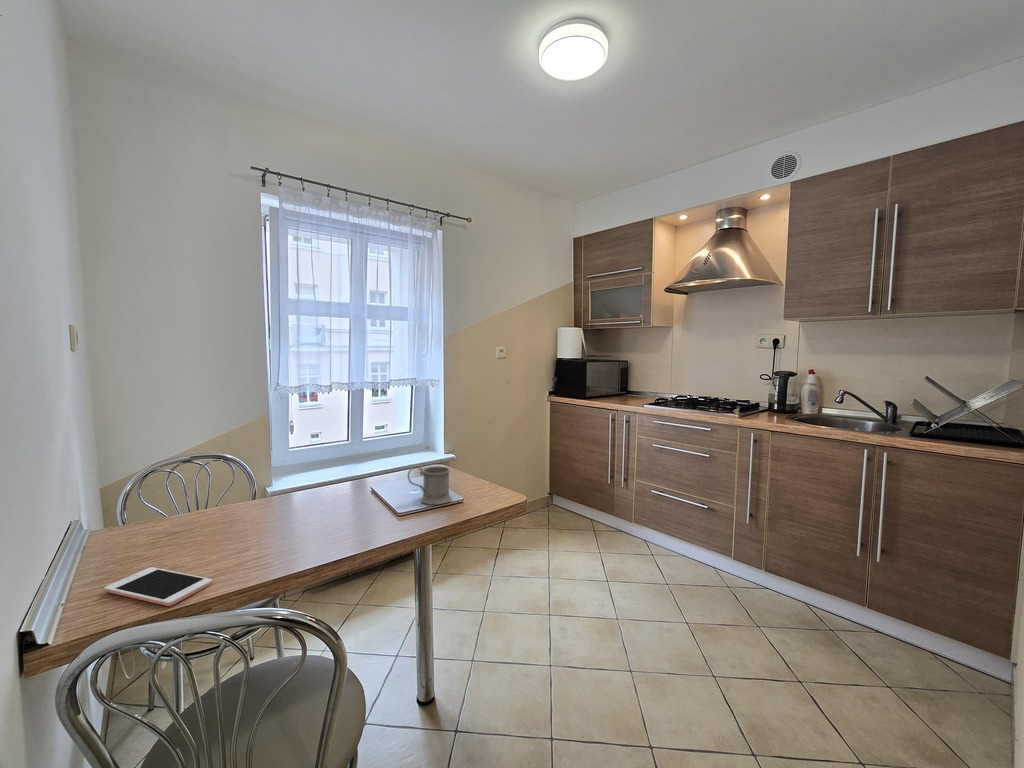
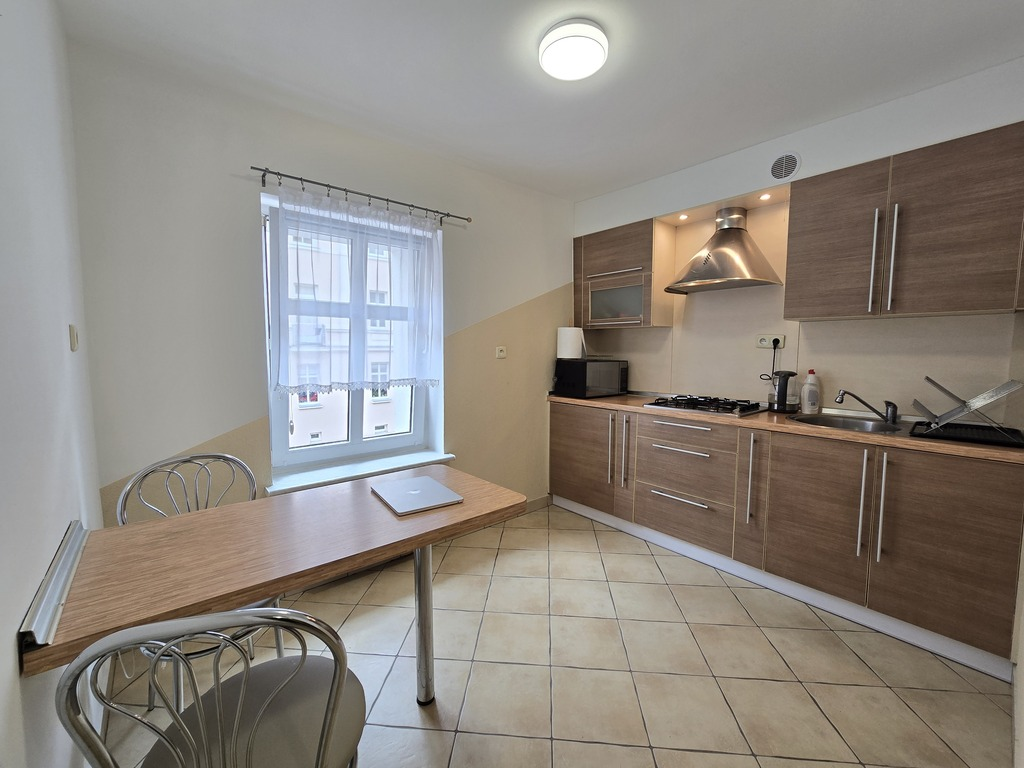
- mug [407,464,453,506]
- cell phone [103,566,213,607]
